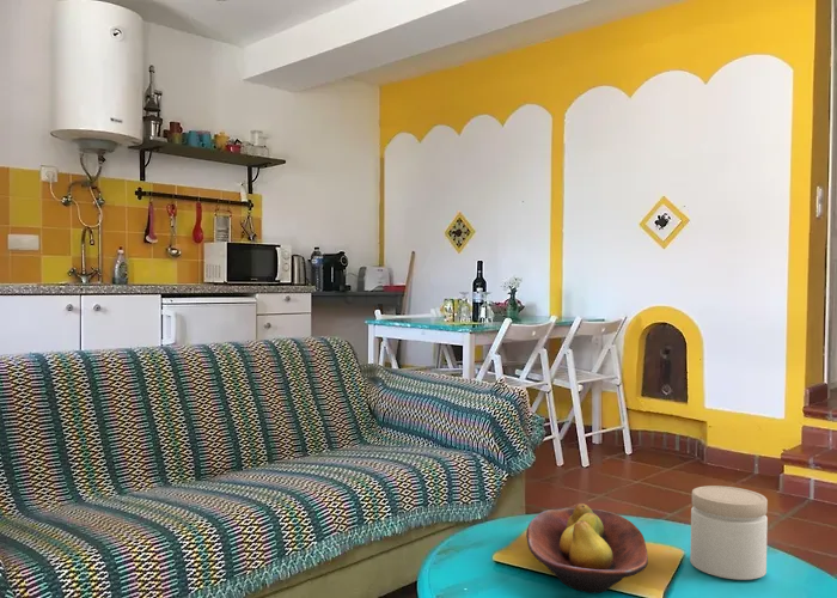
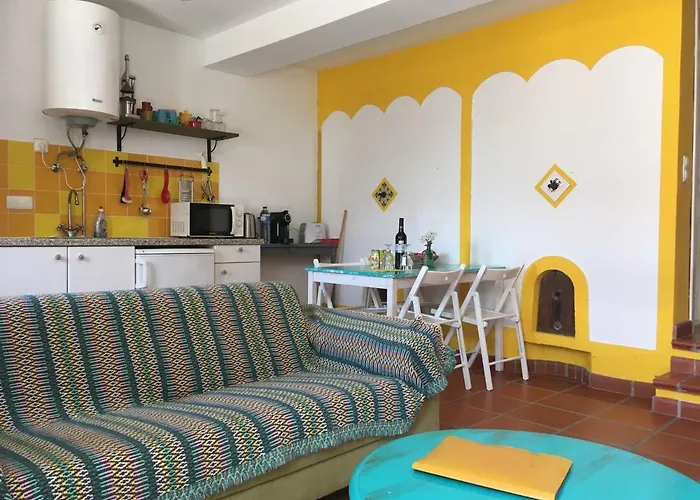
- fruit bowl [525,502,649,594]
- jar [689,484,769,581]
